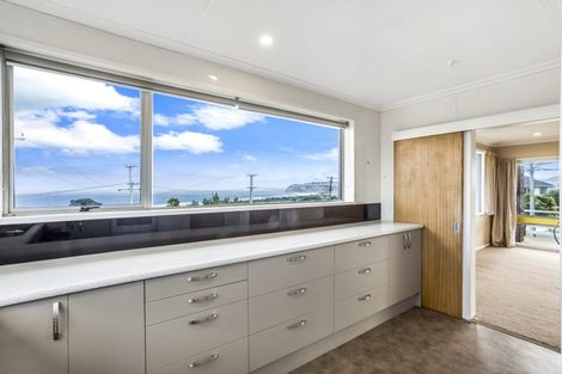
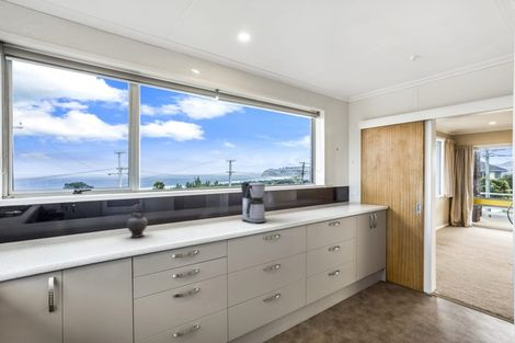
+ coffee maker [240,181,267,225]
+ teapot [126,203,152,239]
